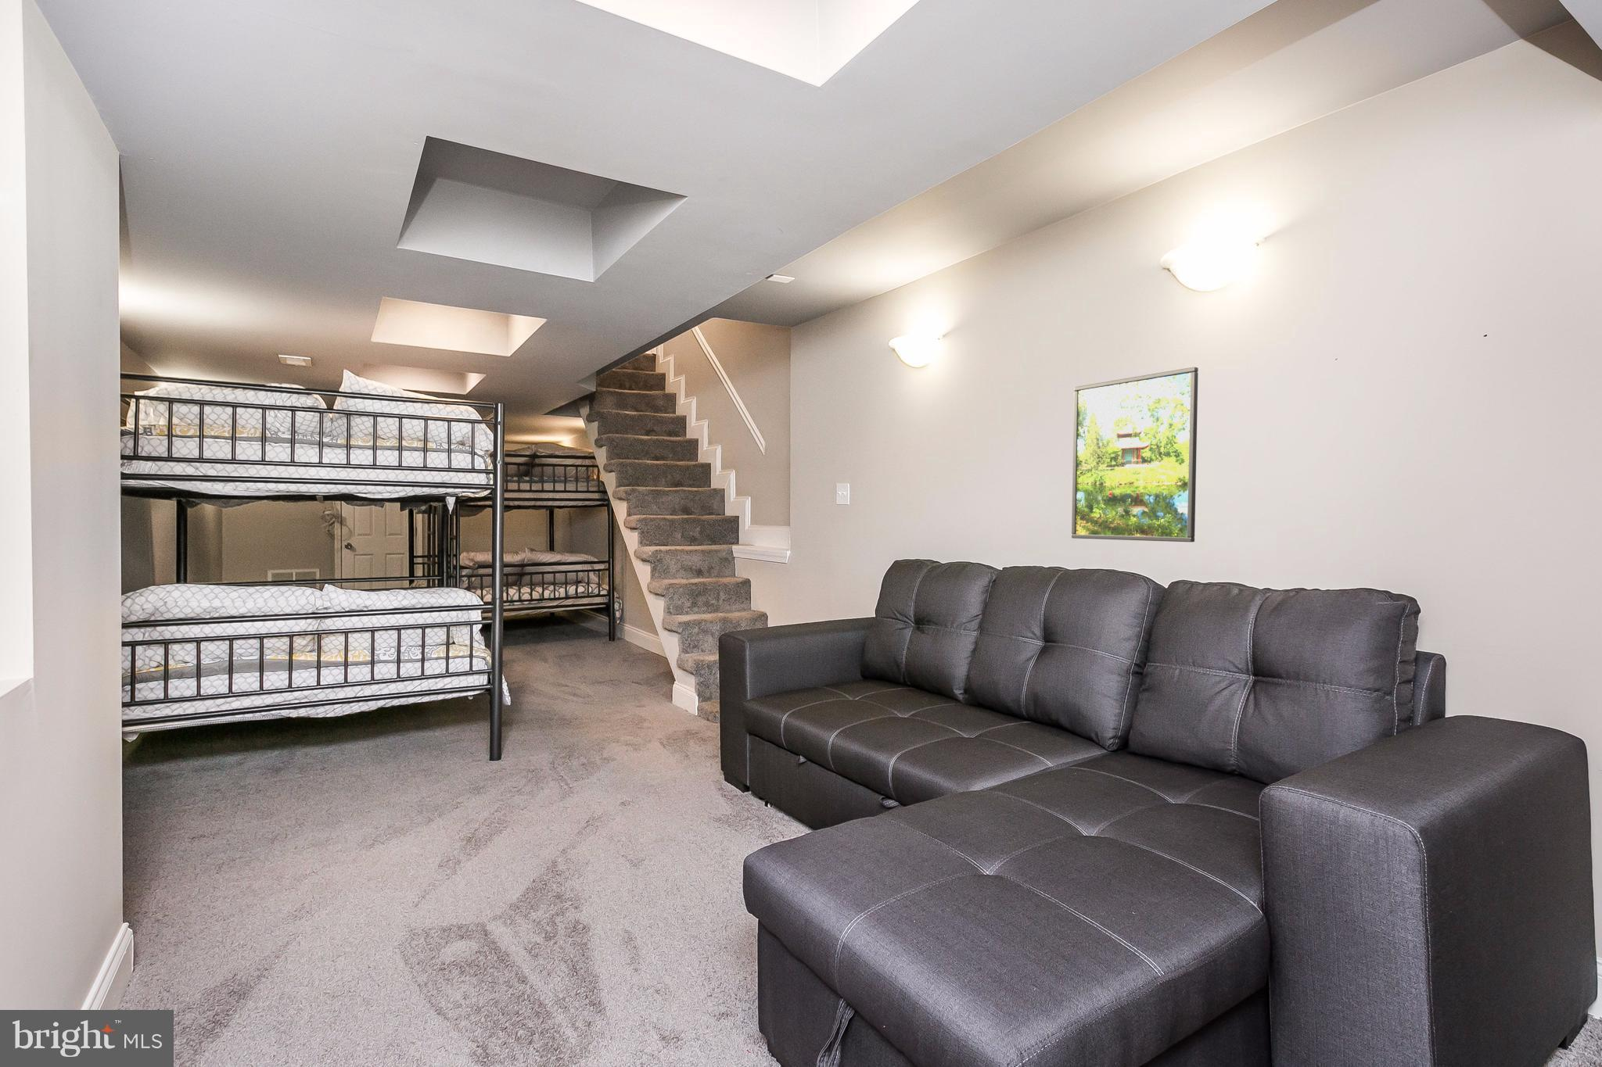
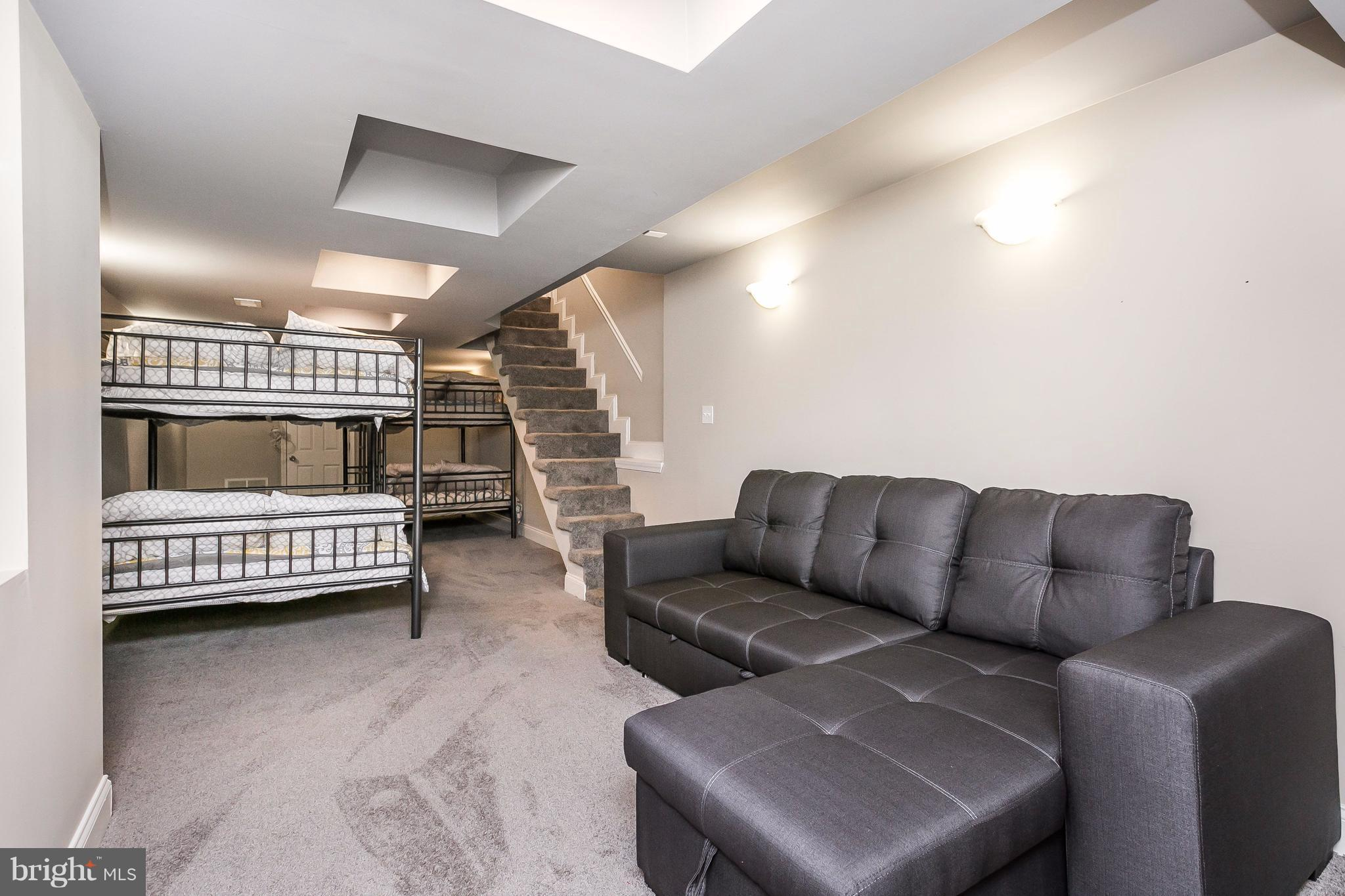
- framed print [1071,366,1199,543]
